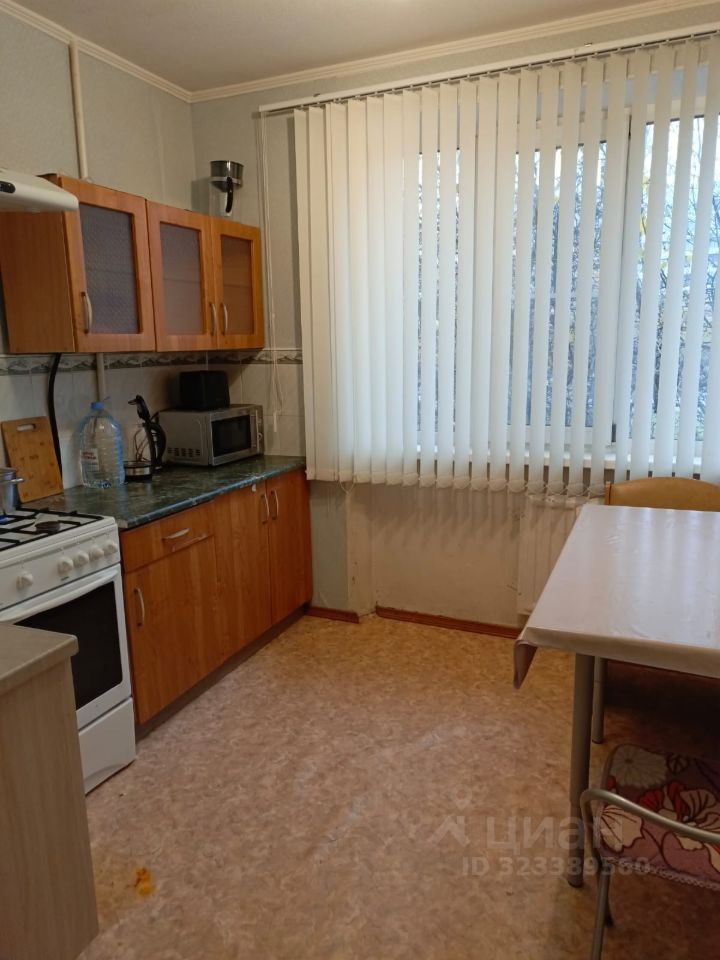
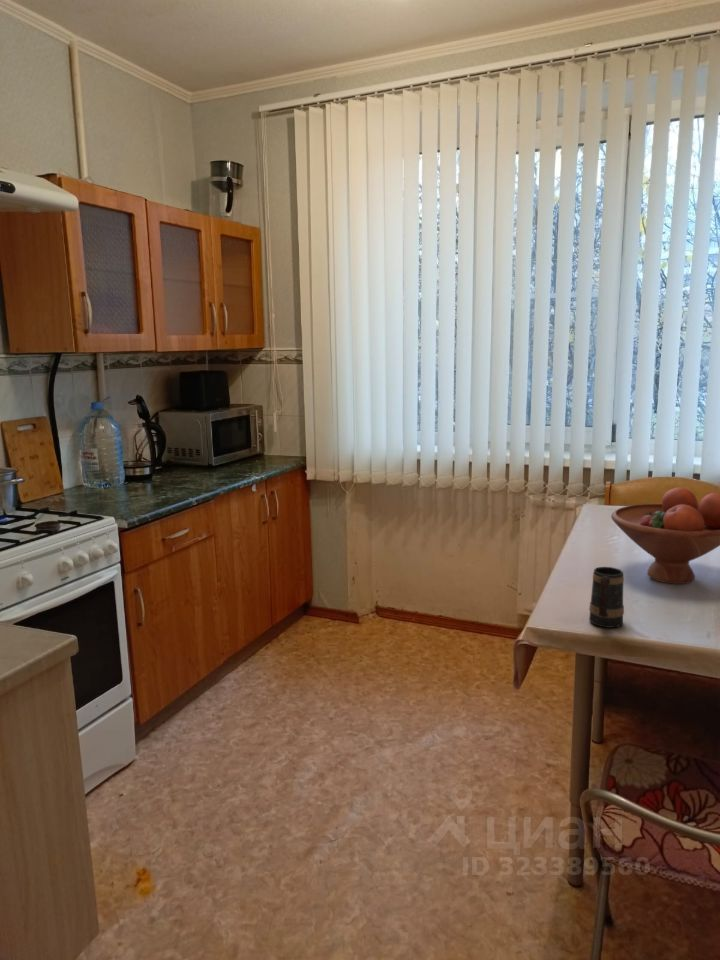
+ fruit bowl [610,486,720,585]
+ mug [588,566,625,629]
